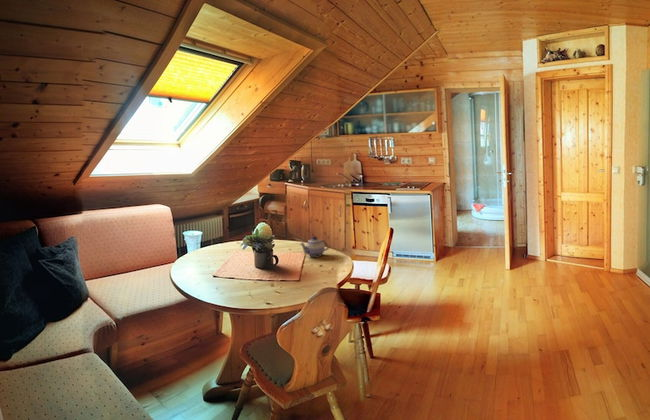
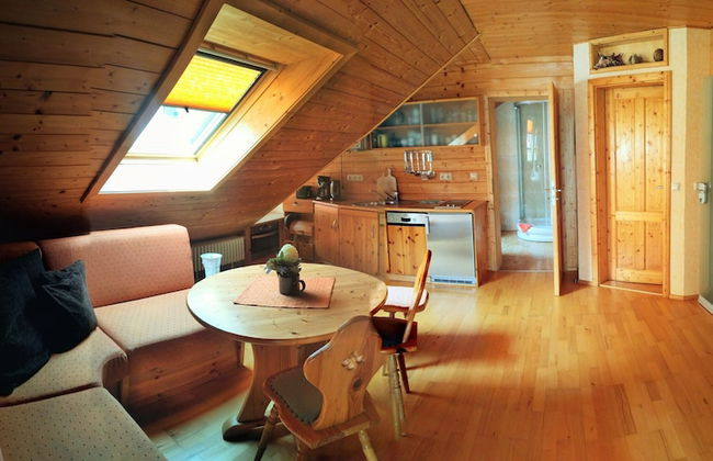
- teapot [299,235,330,258]
